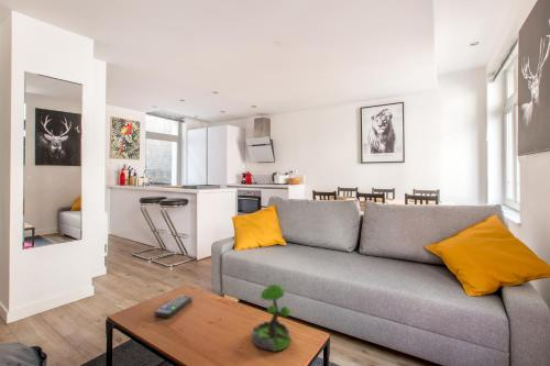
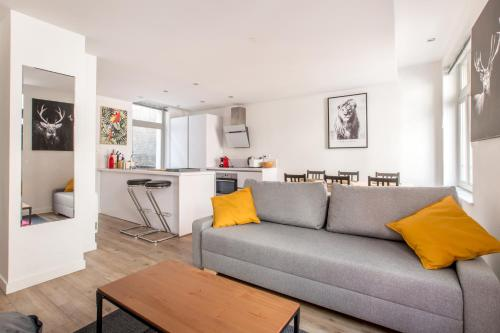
- plant [251,284,293,353]
- remote control [154,295,193,319]
